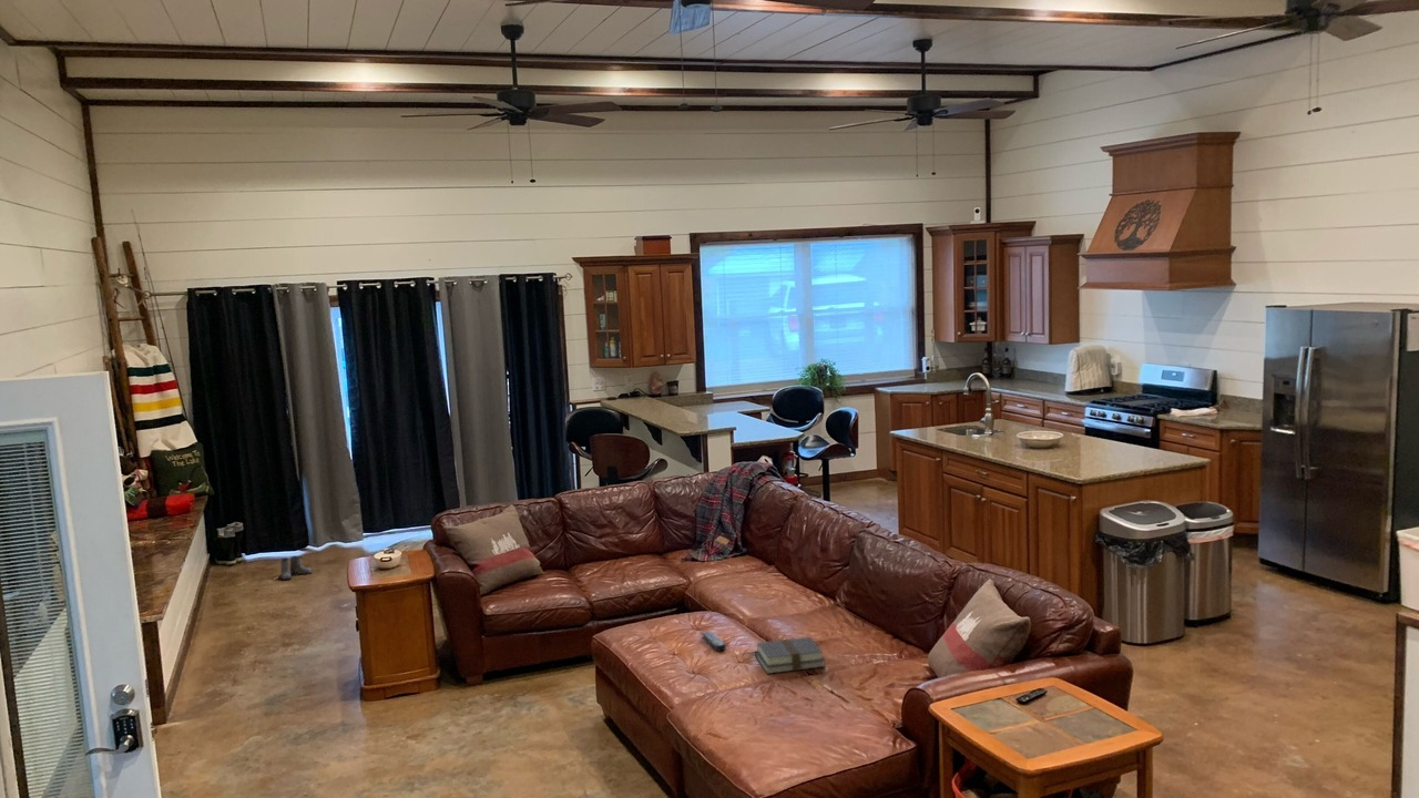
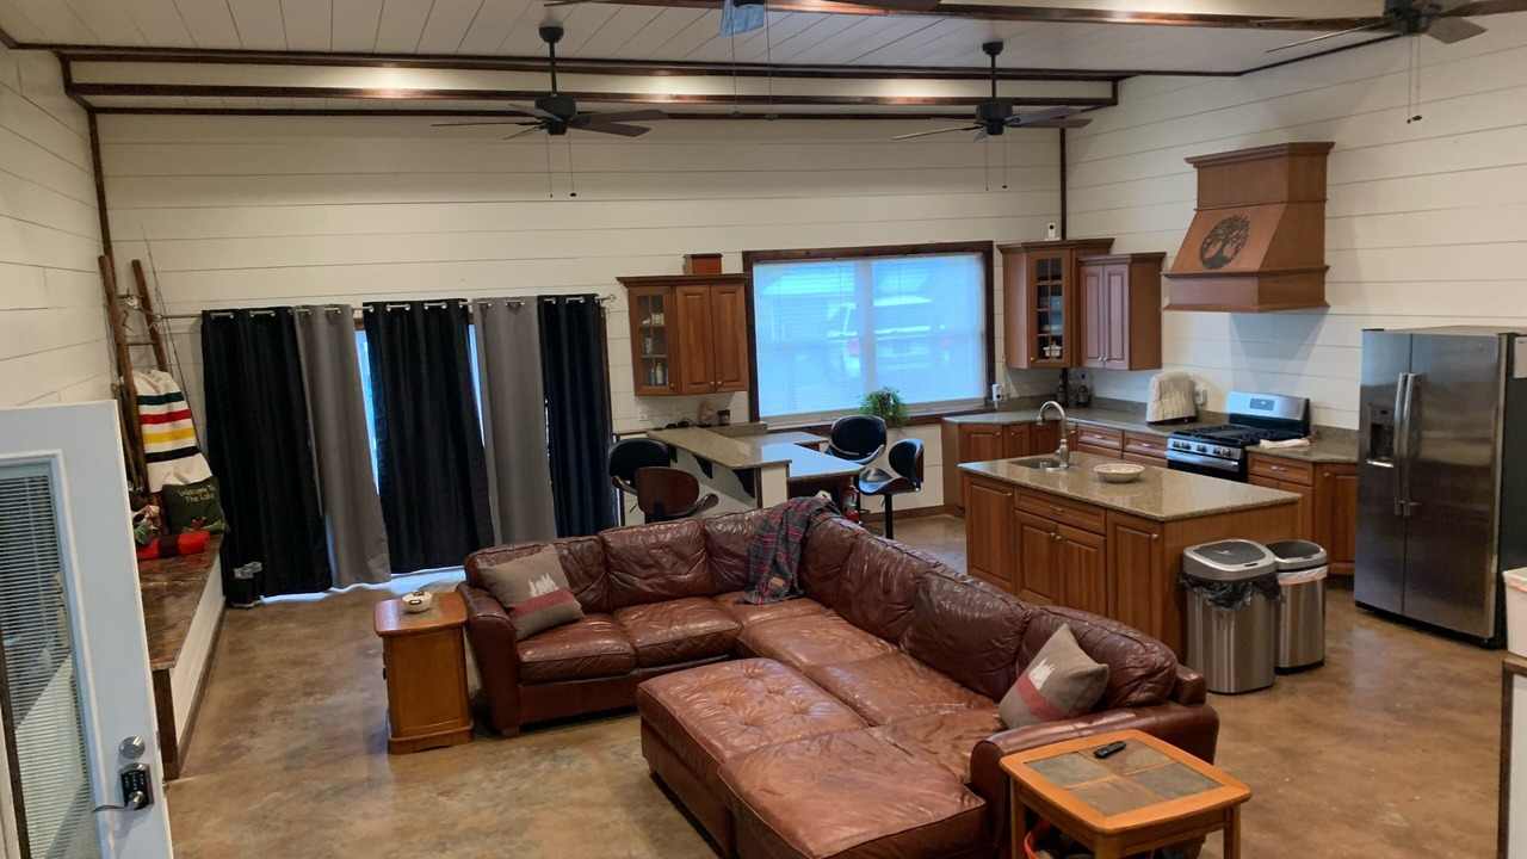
- book [754,636,827,675]
- boots [279,555,313,581]
- remote control [700,630,727,653]
